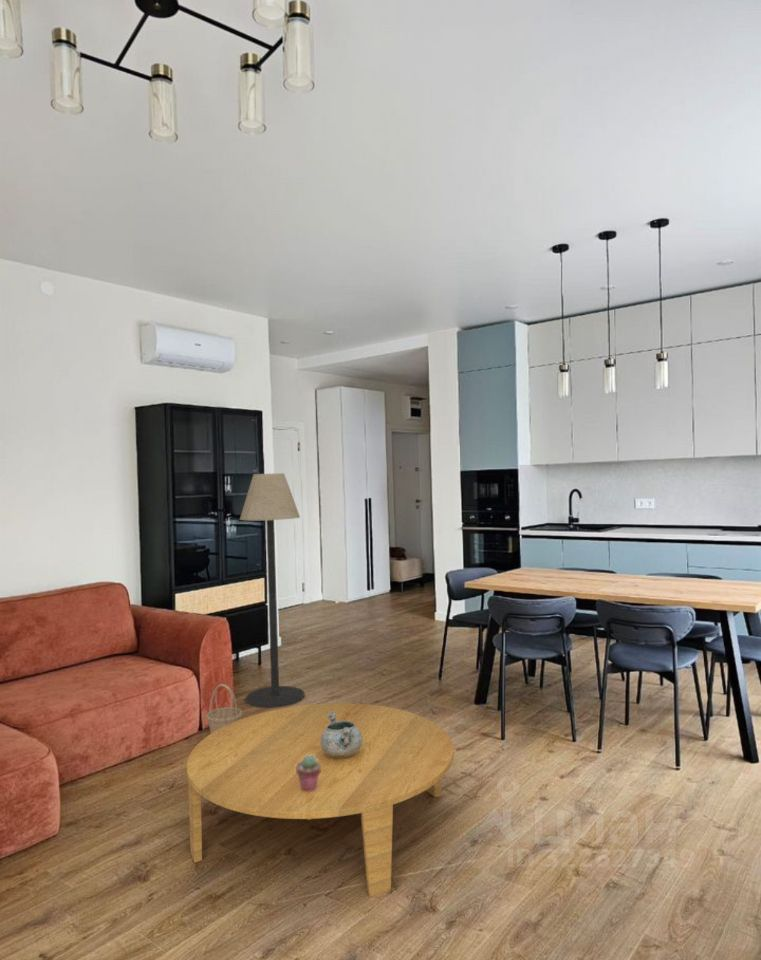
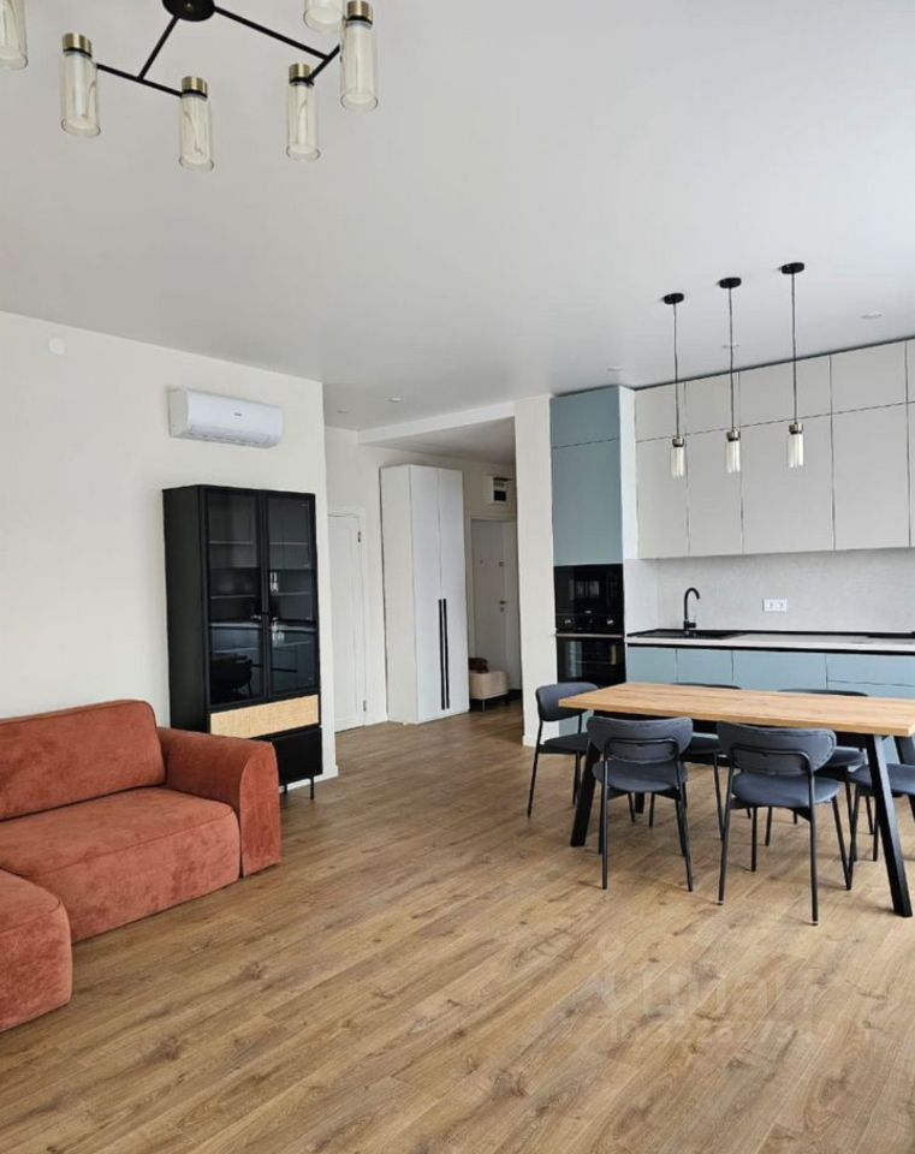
- decorative bowl [320,712,362,757]
- coffee table [186,702,455,898]
- potted succulent [296,755,321,792]
- floor lamp [239,472,305,709]
- basket [205,683,244,734]
